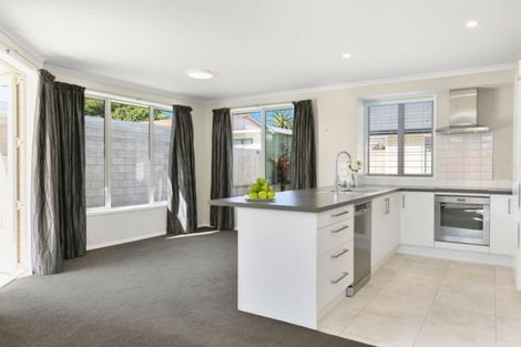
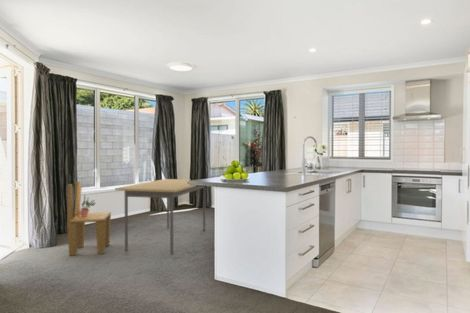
+ potted plant [80,193,97,216]
+ dining table [114,178,206,255]
+ chair [66,180,112,257]
